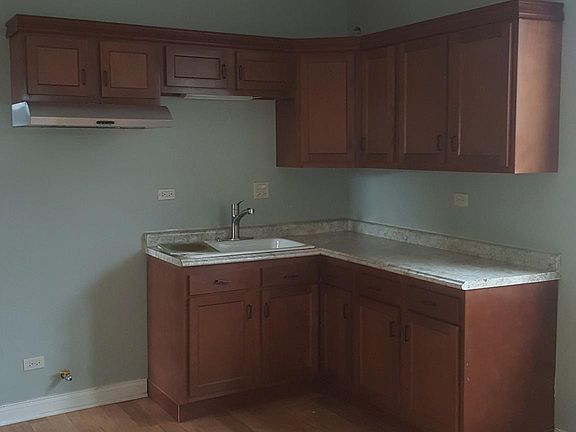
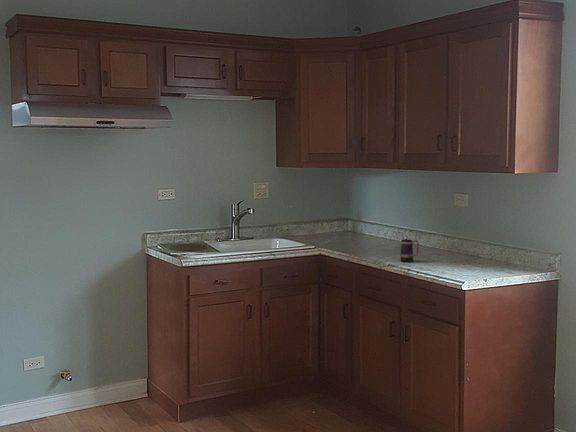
+ mug [399,239,420,263]
